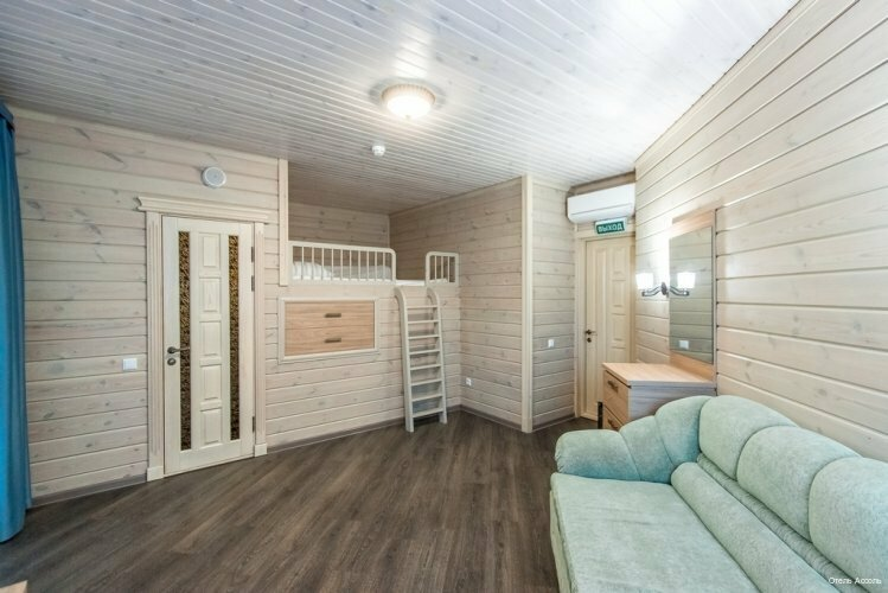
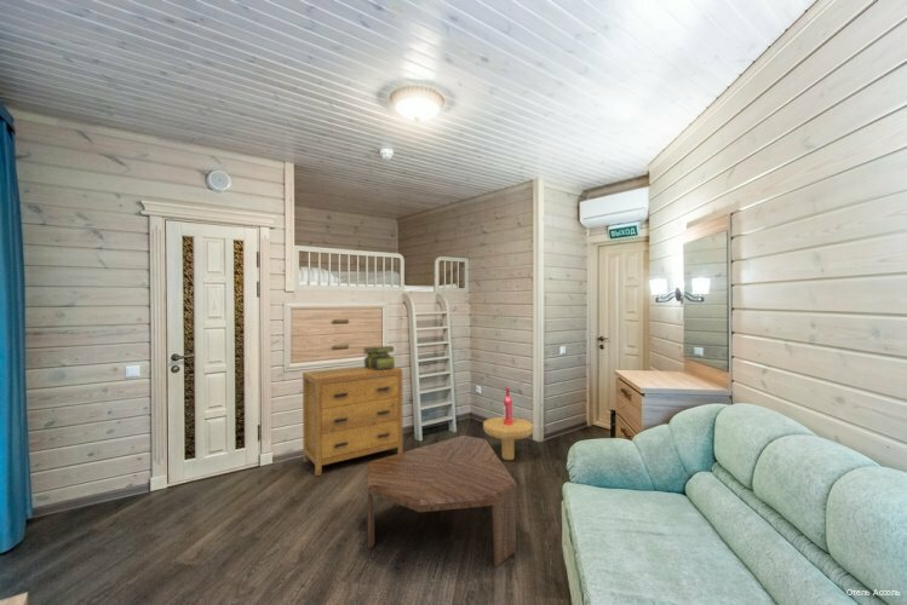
+ dresser [302,365,404,477]
+ coffee table [367,434,518,569]
+ side table [482,386,534,461]
+ stack of books [363,345,397,369]
